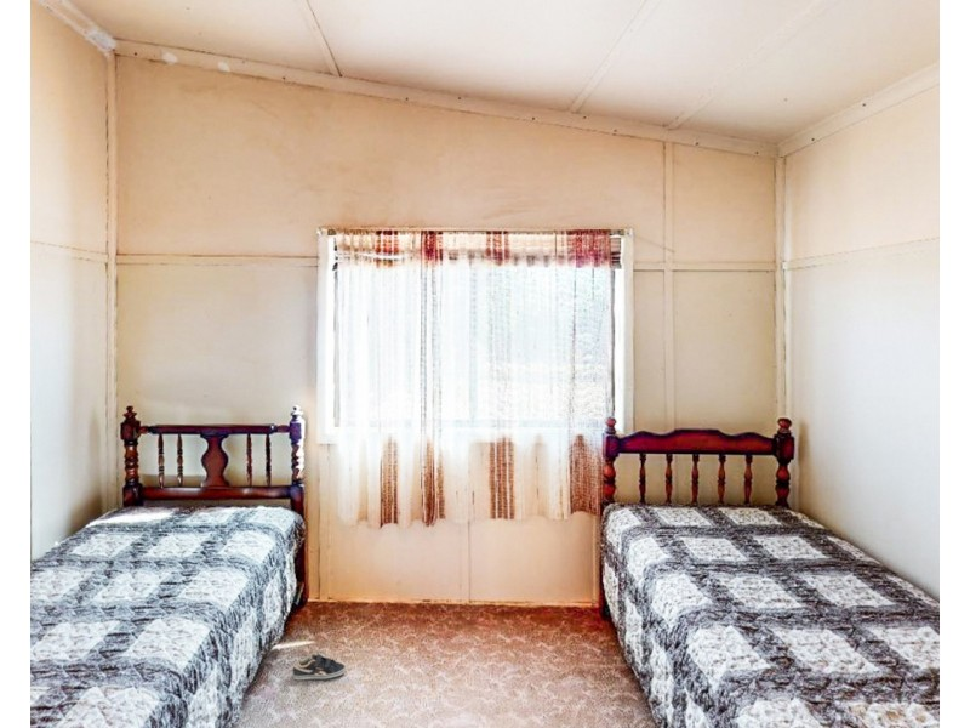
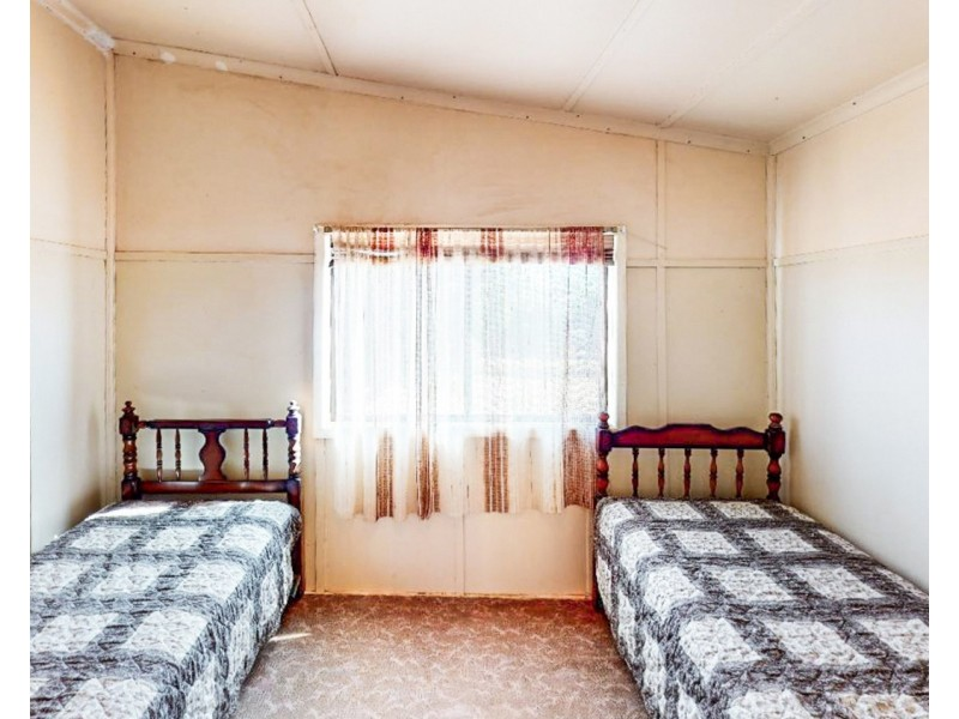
- sneaker [292,652,347,681]
